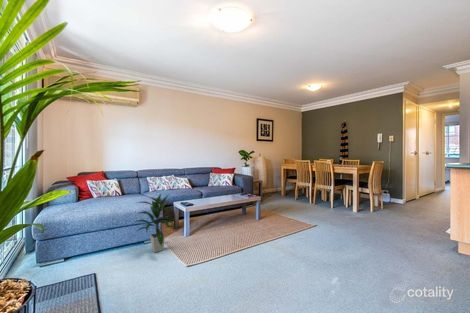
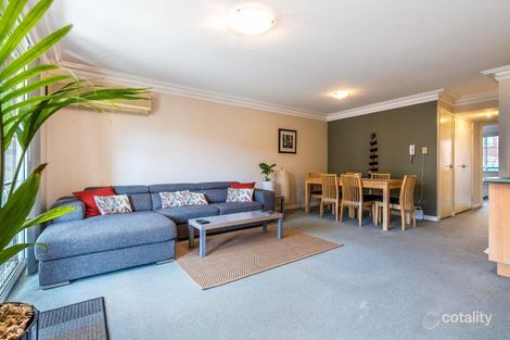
- indoor plant [133,193,178,253]
